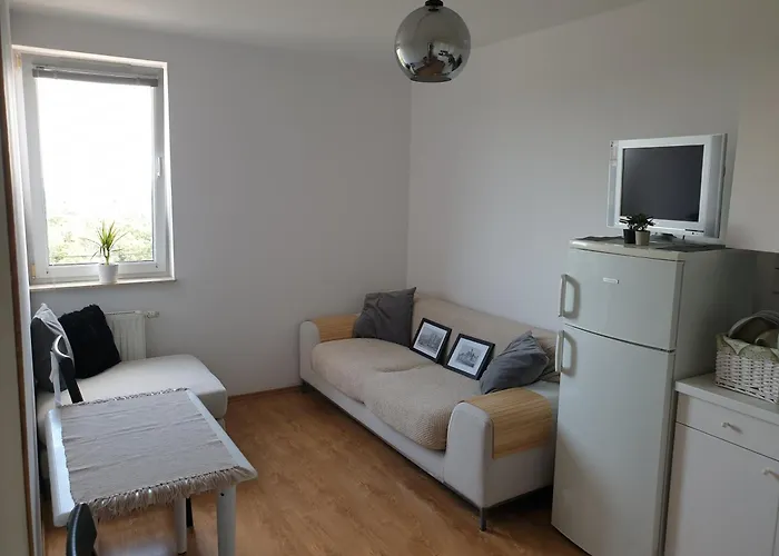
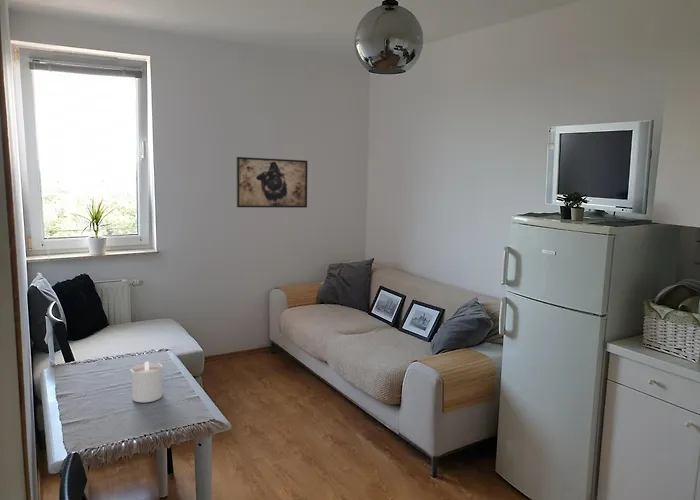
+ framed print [236,156,309,209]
+ candle [130,360,164,403]
